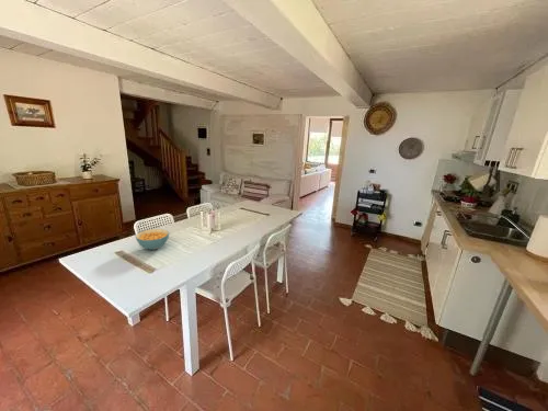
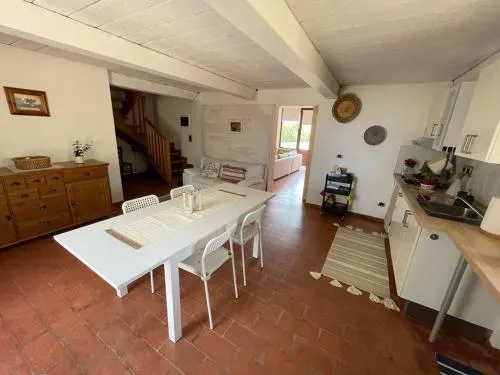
- cereal bowl [135,228,170,251]
